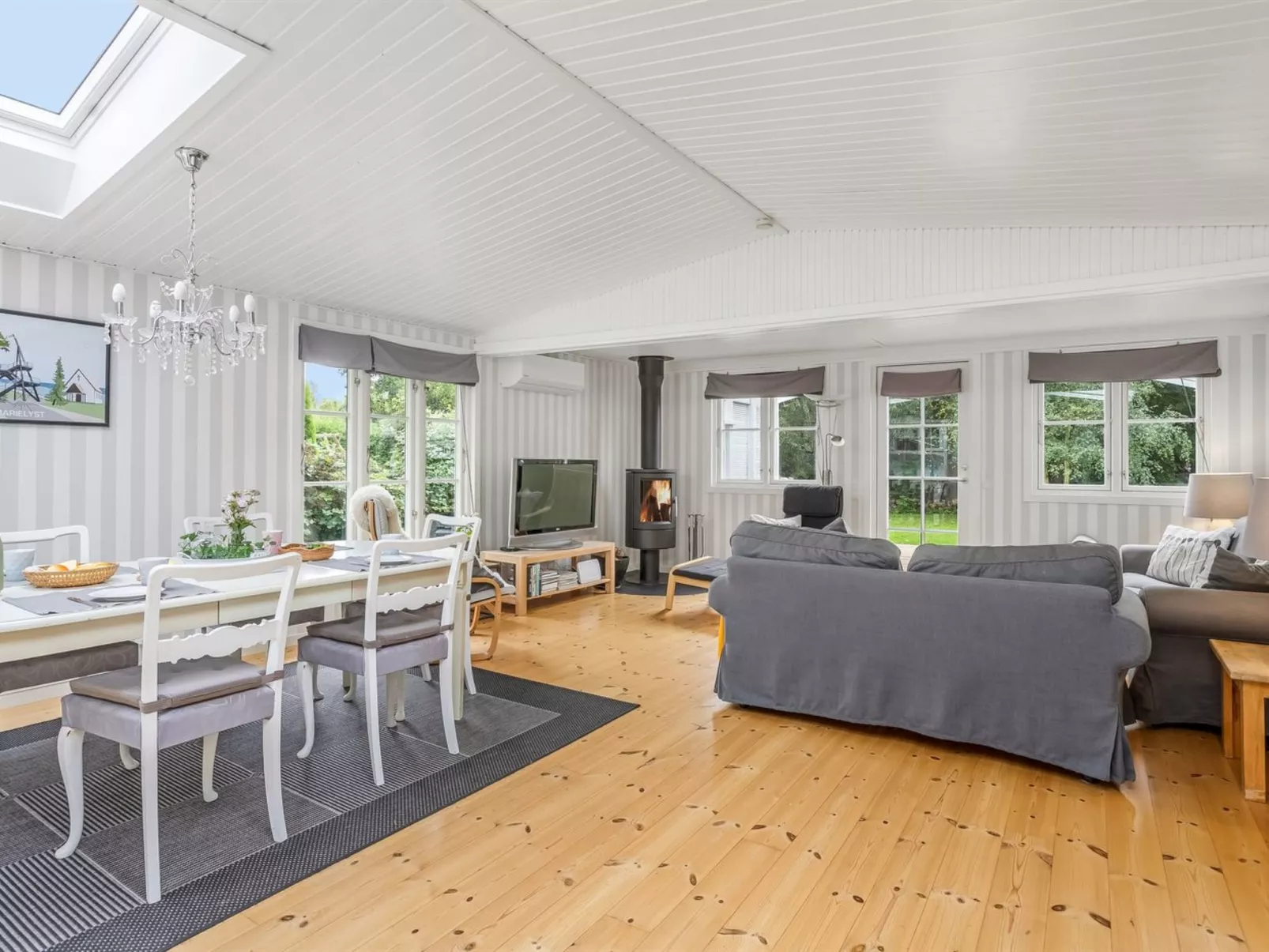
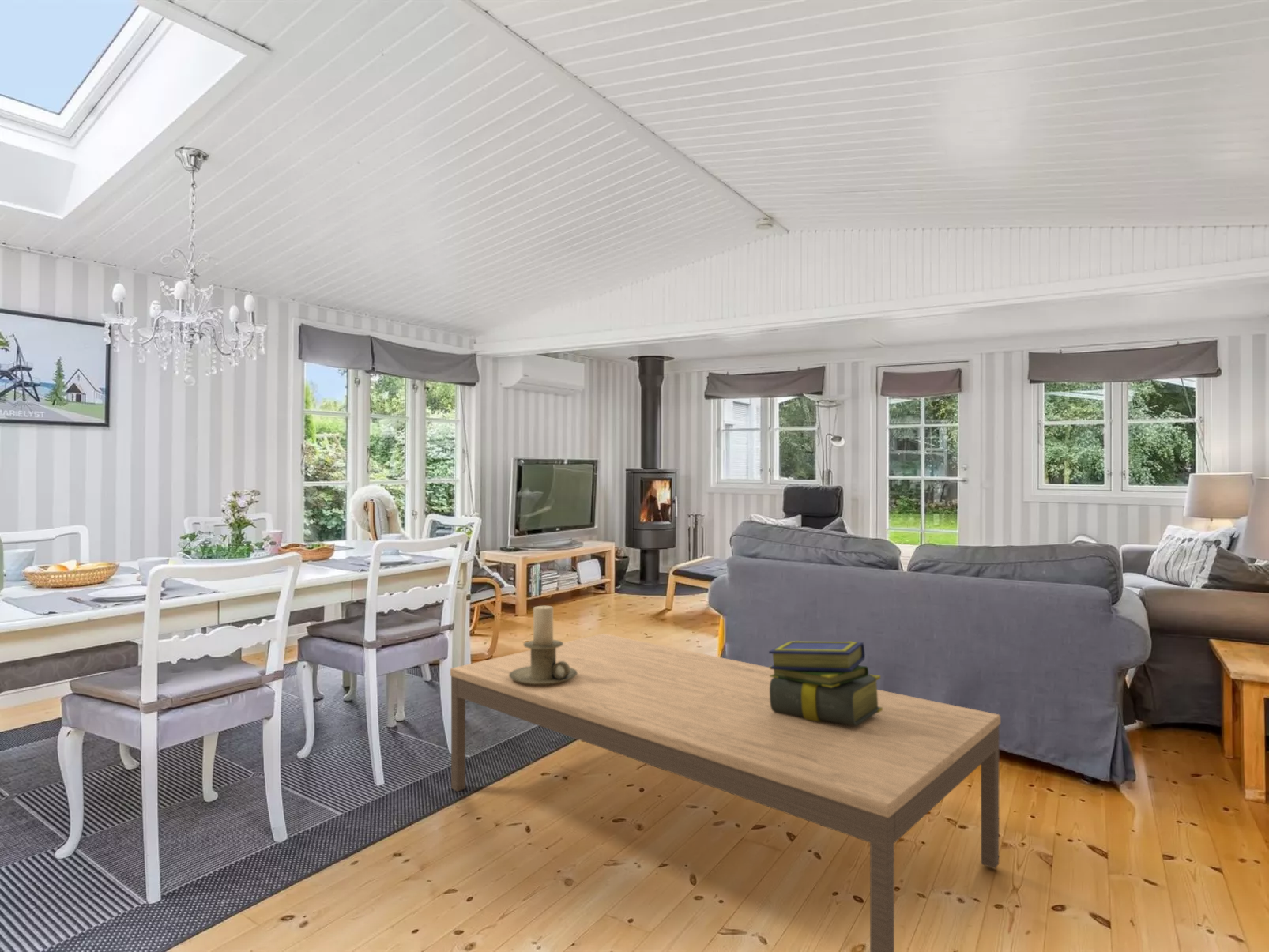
+ candle holder [509,605,578,686]
+ stack of books [768,640,883,726]
+ coffee table [450,633,1001,952]
